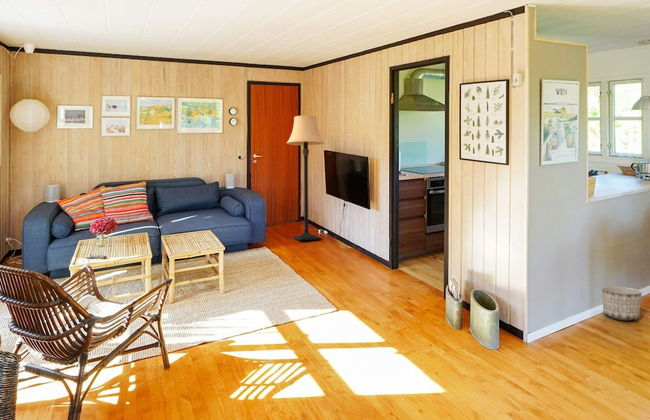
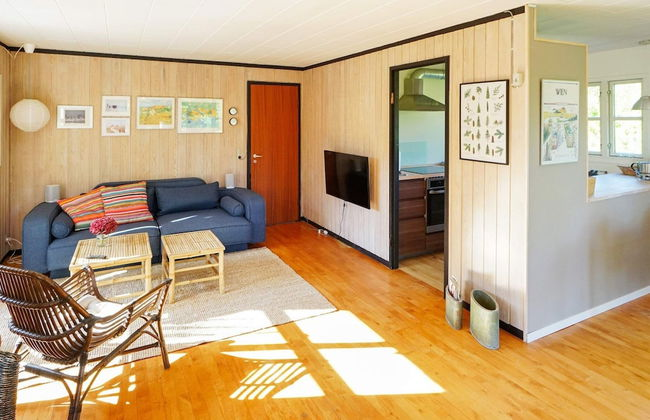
- lamp [286,115,326,242]
- planter [601,286,643,321]
